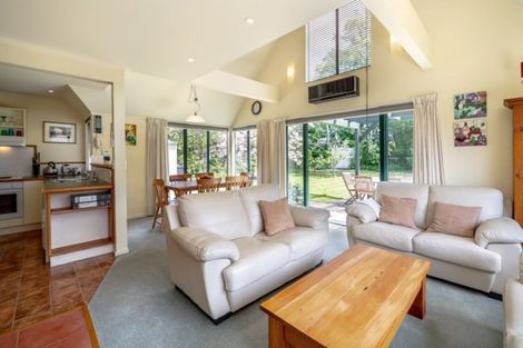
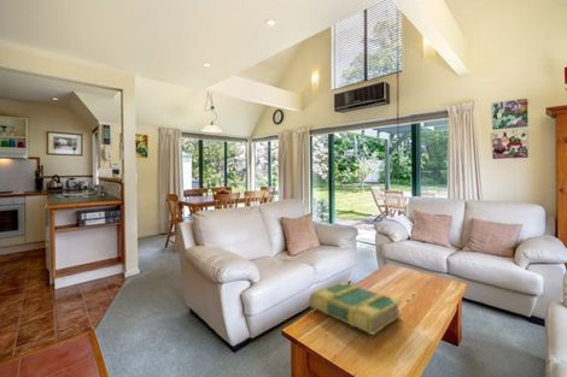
+ book [308,281,403,336]
